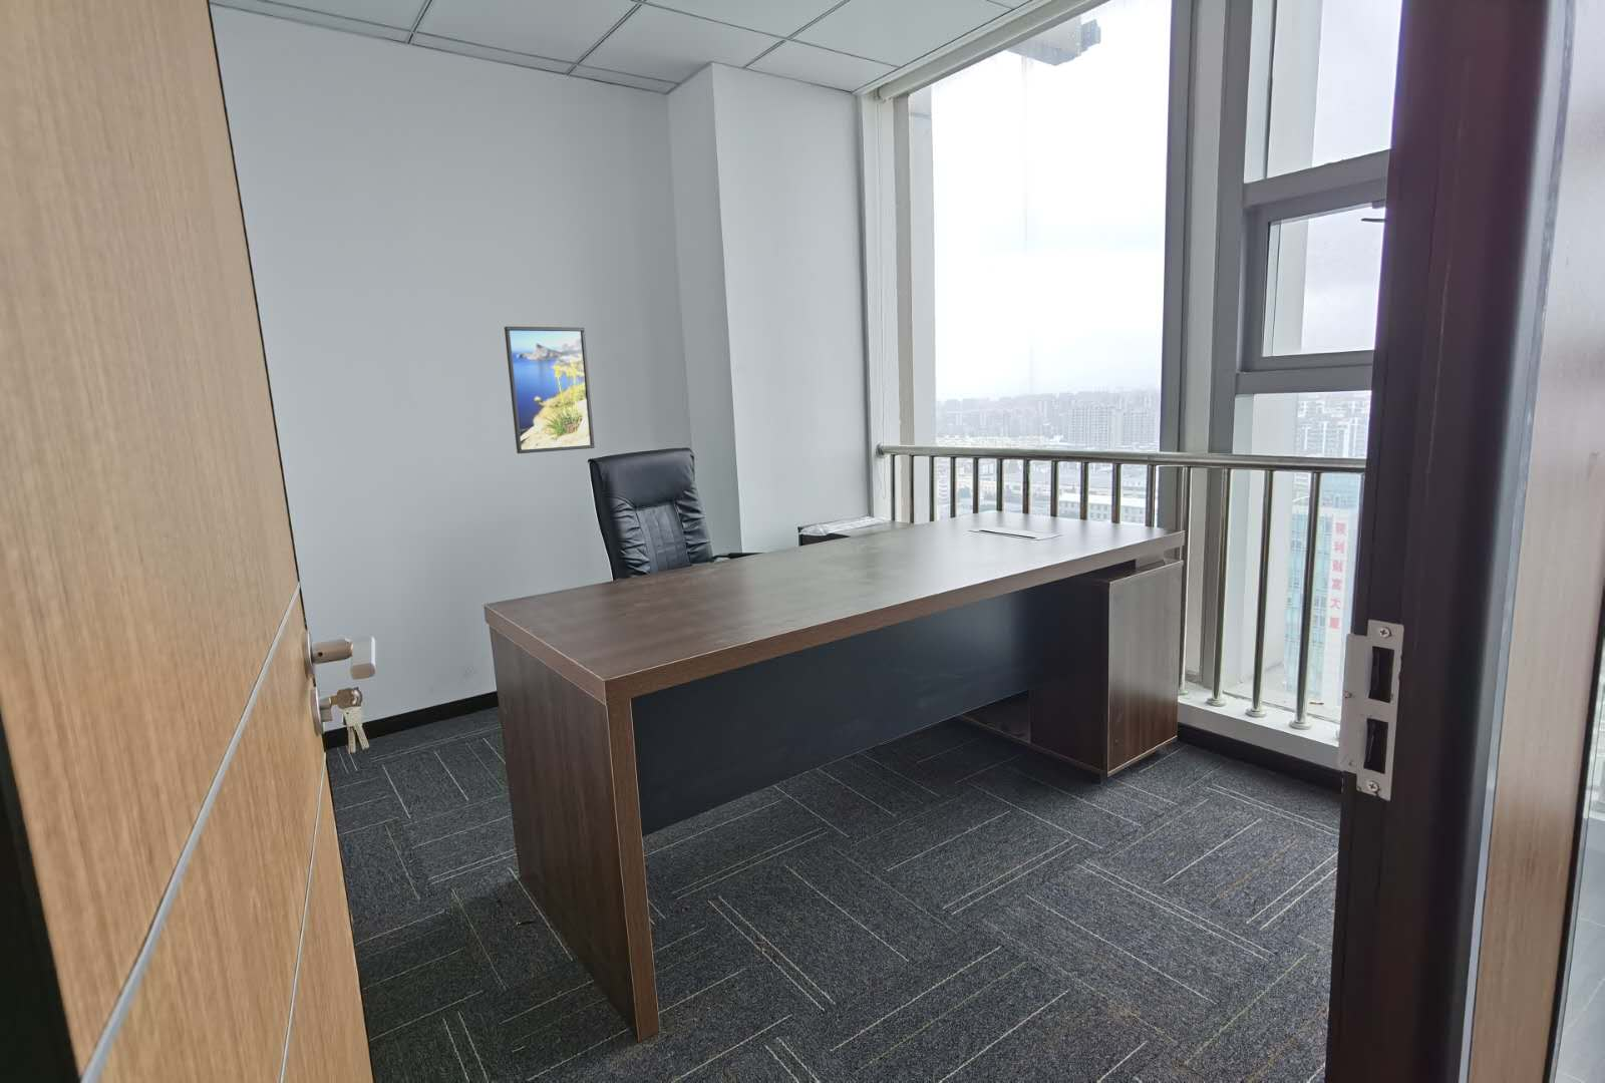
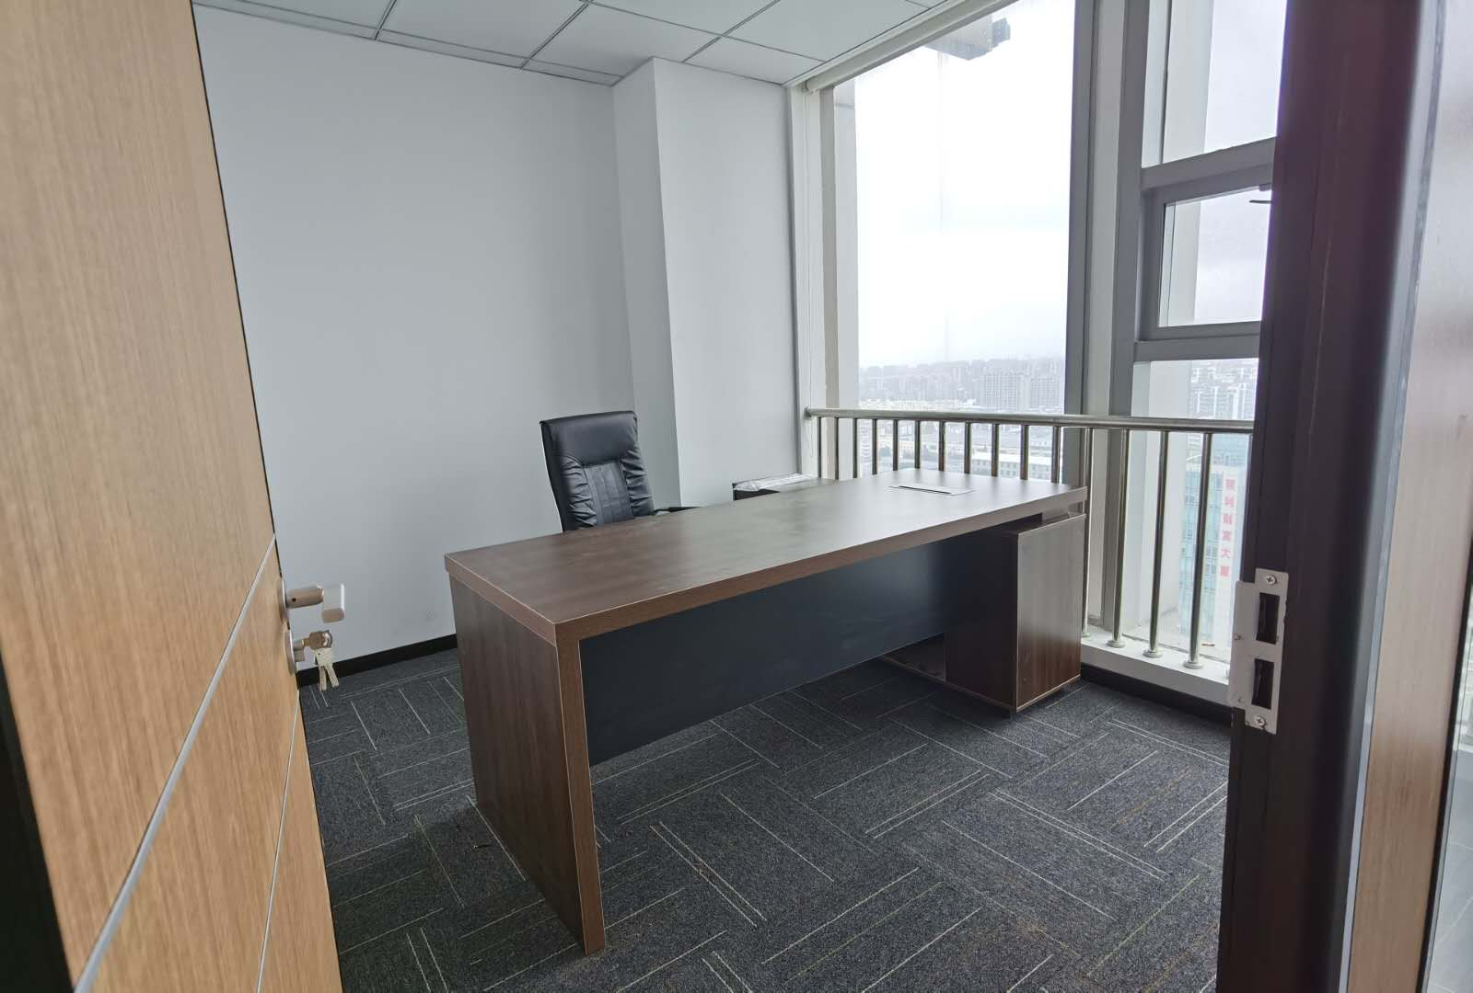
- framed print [504,326,596,454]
